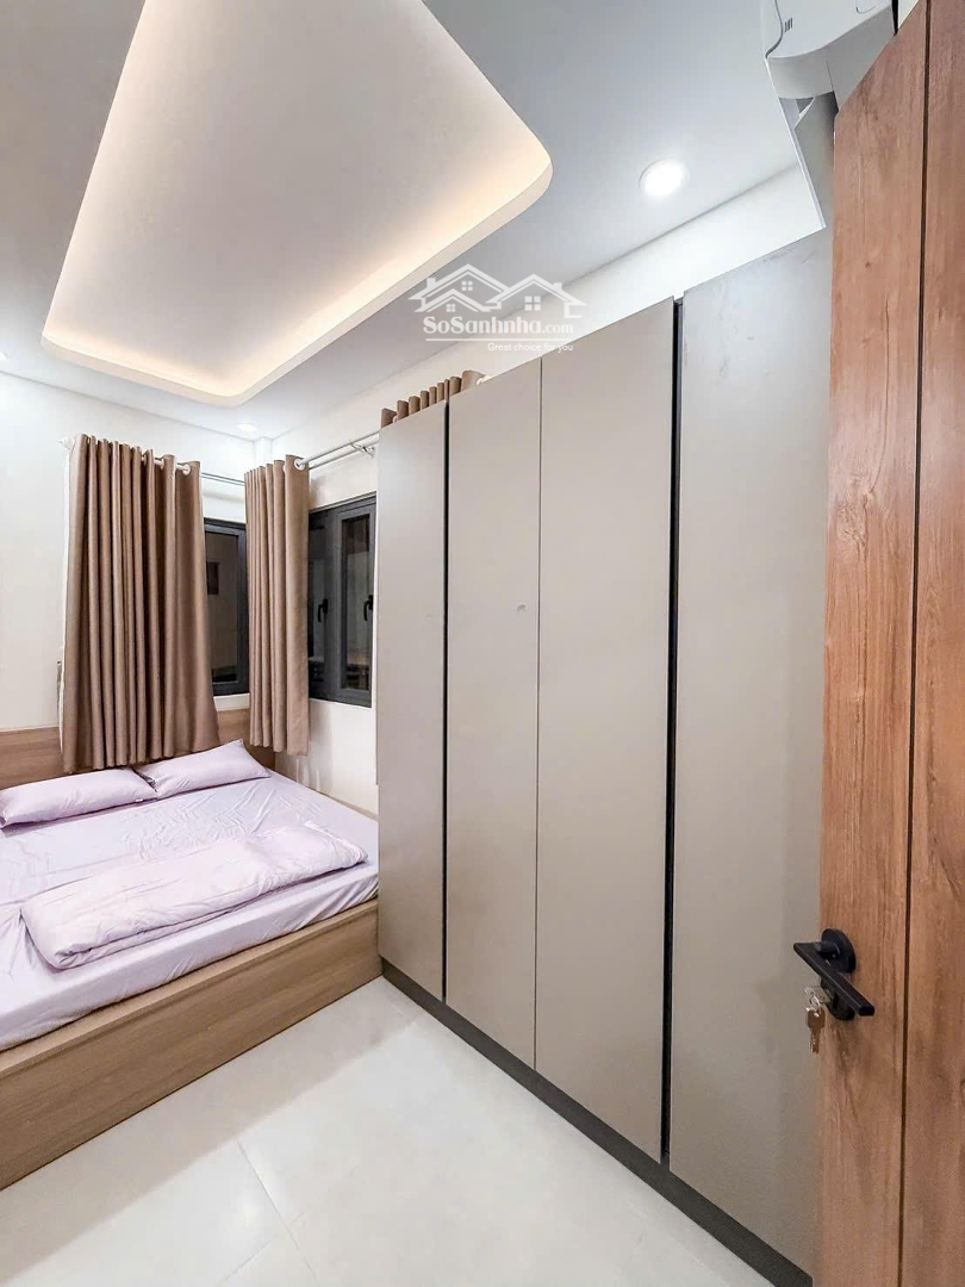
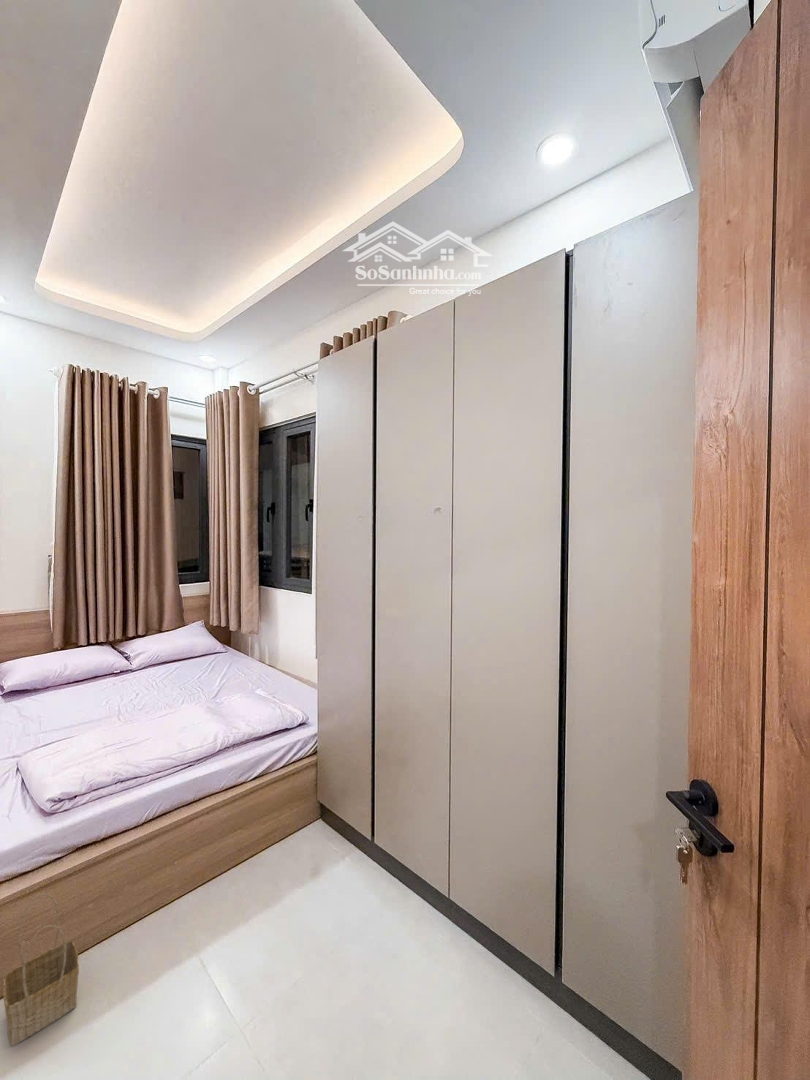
+ basket [2,892,80,1048]
